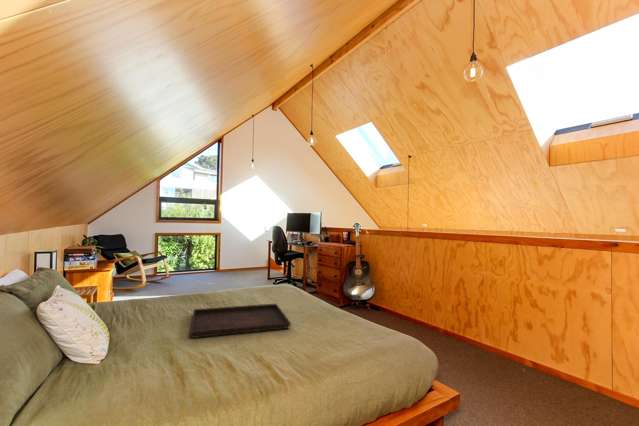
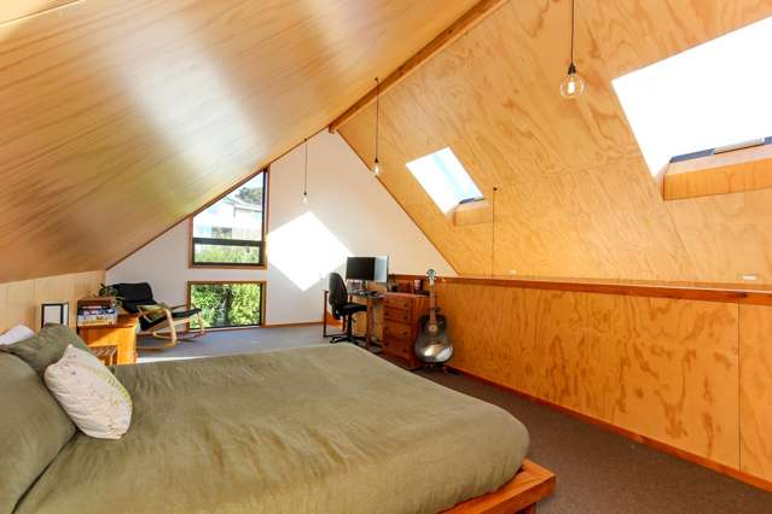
- serving tray [189,303,292,339]
